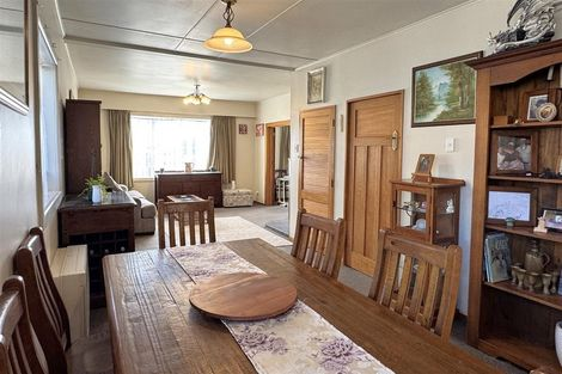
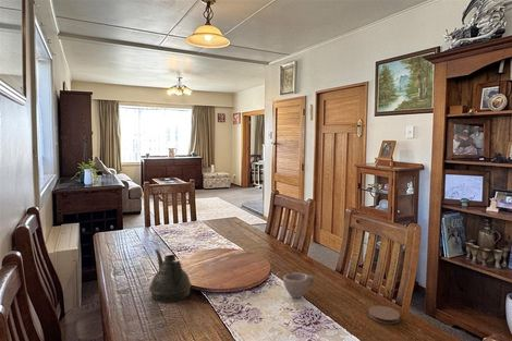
+ coaster [368,305,401,325]
+ cup [282,272,316,299]
+ teapot [148,248,193,303]
